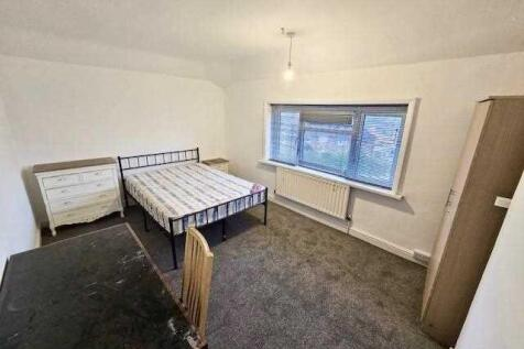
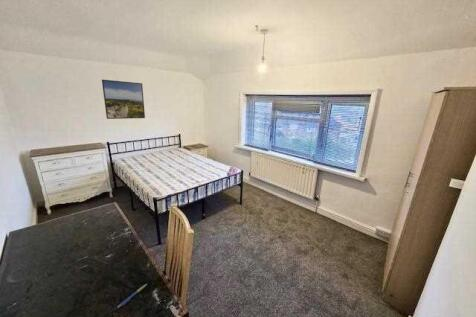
+ pen [117,283,148,309]
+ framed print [101,79,146,120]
